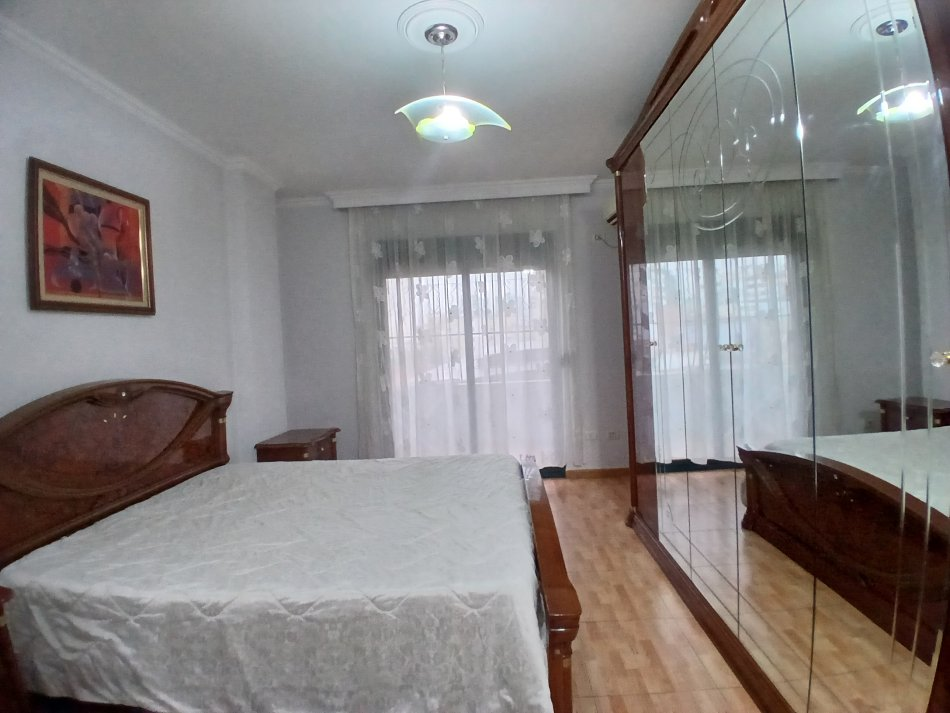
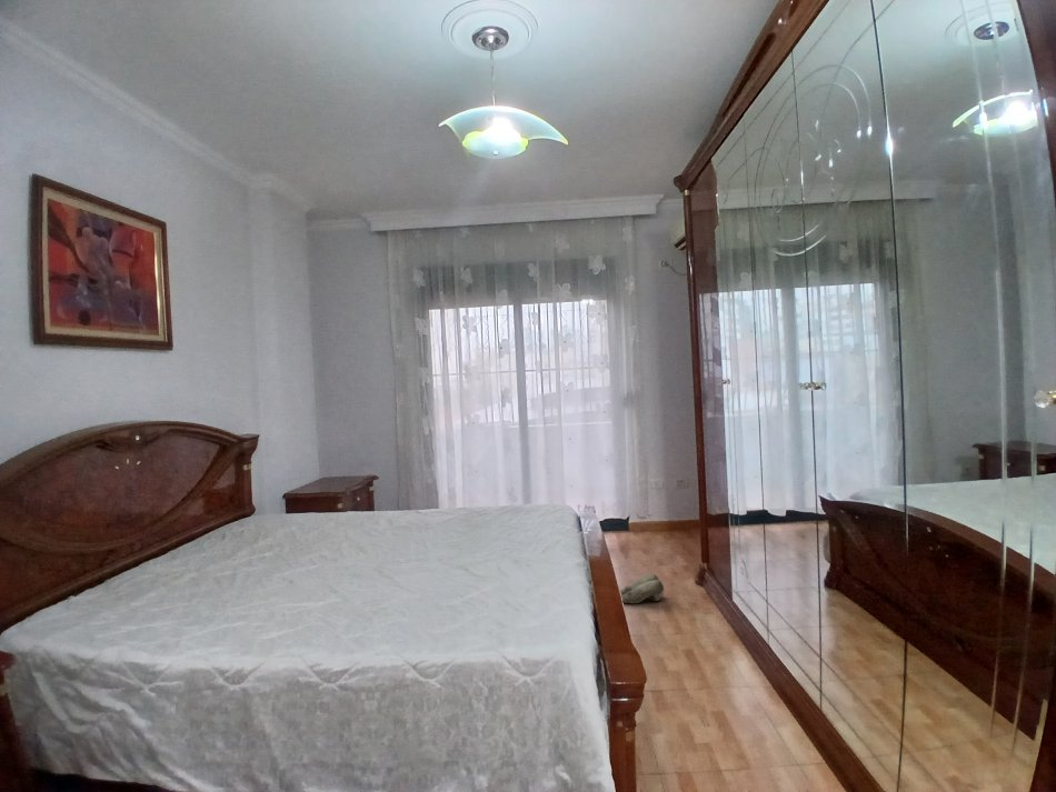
+ slippers [619,573,665,604]
